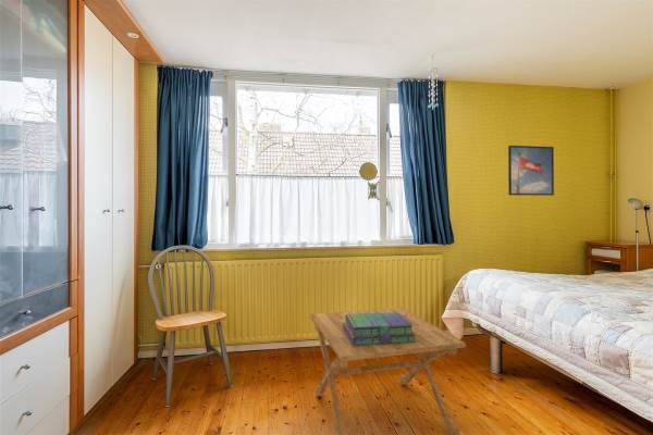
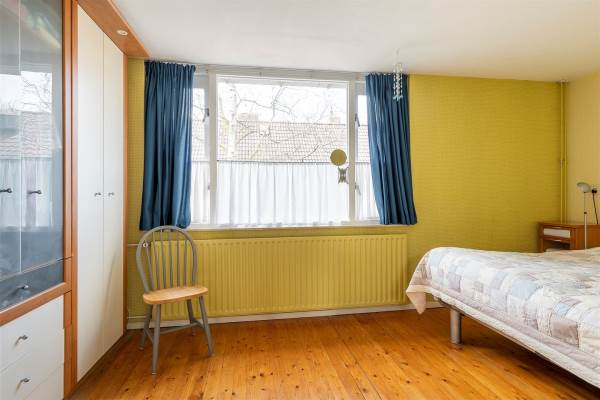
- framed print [507,145,555,197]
- stack of books [343,312,416,346]
- side table [309,307,467,435]
